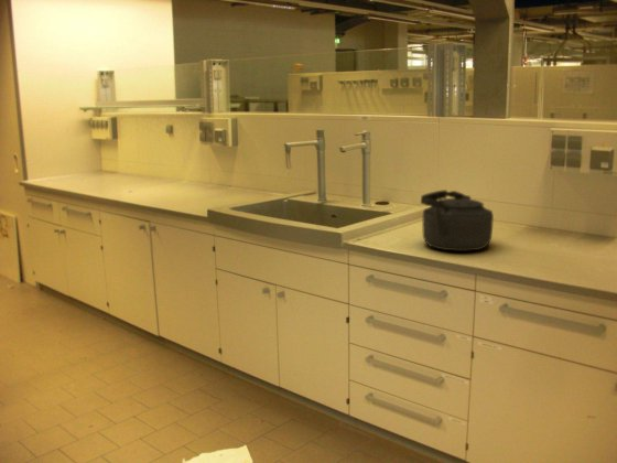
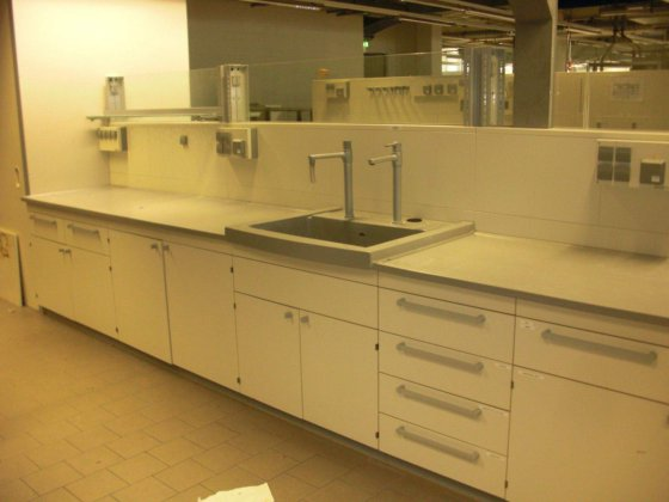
- kettle [420,189,495,252]
